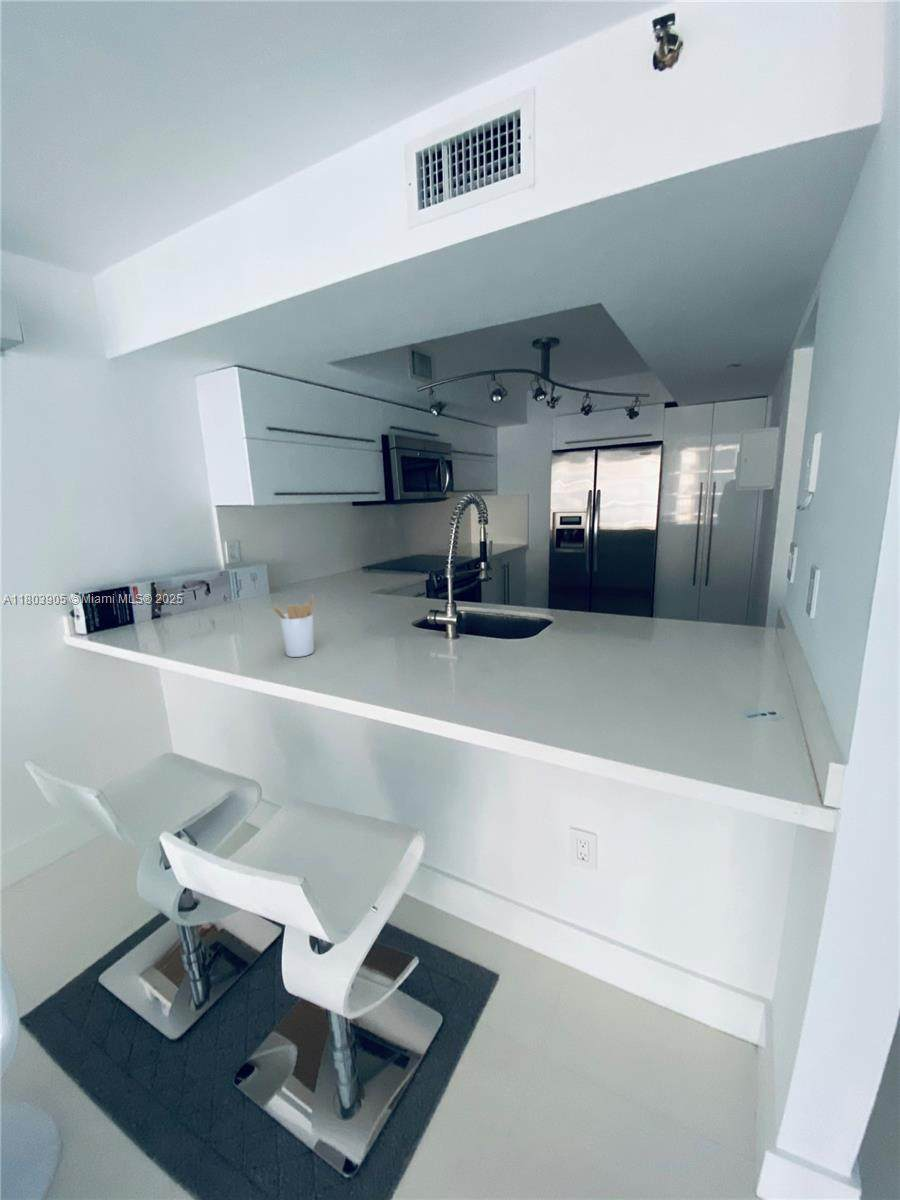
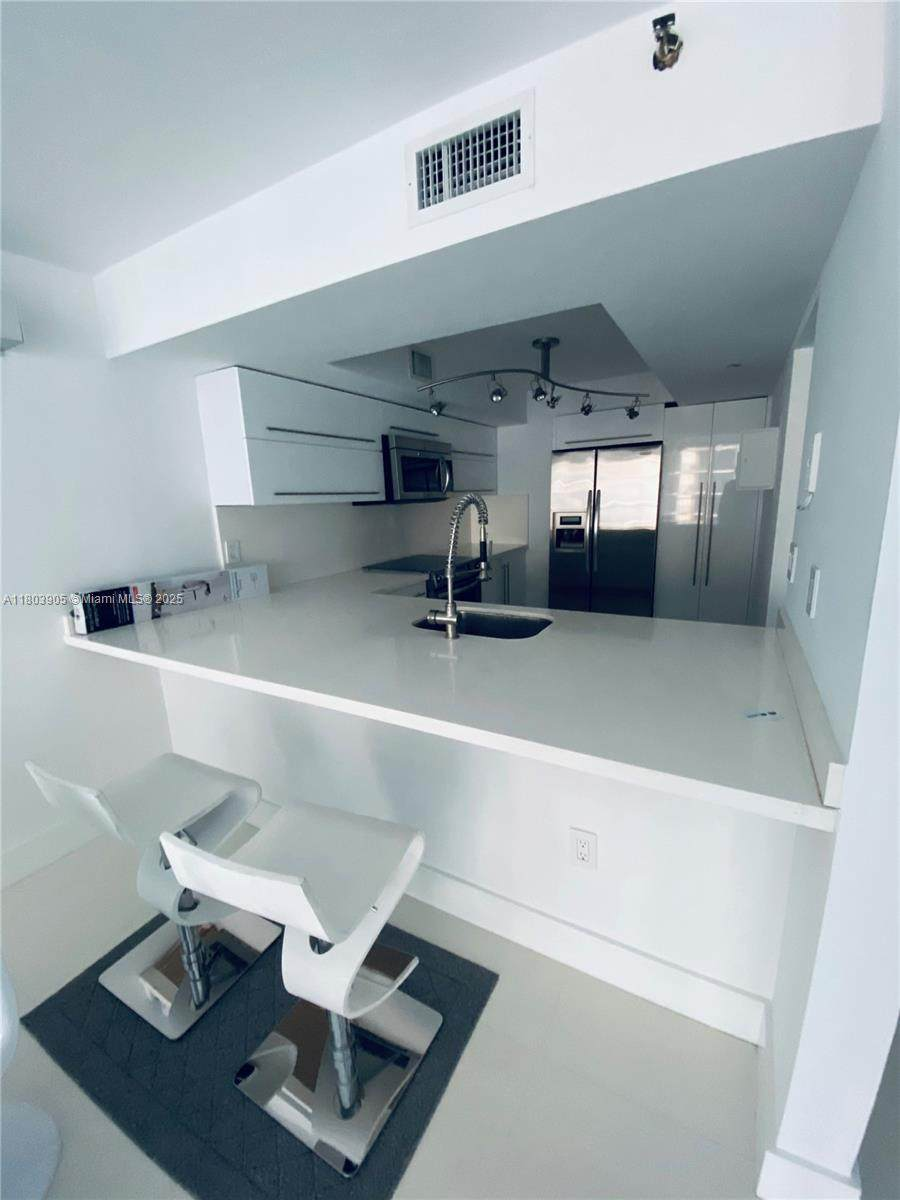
- utensil holder [271,594,315,658]
